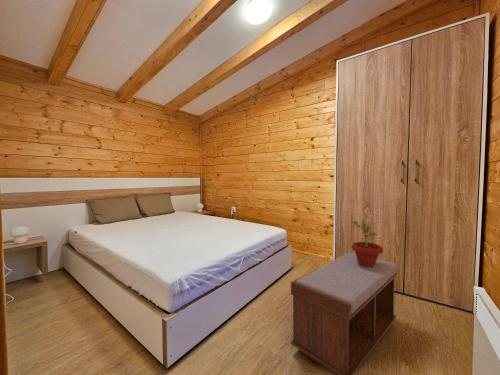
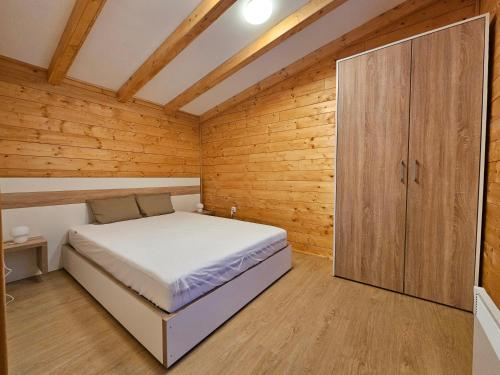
- potted plant [350,219,384,268]
- bench [290,252,398,375]
